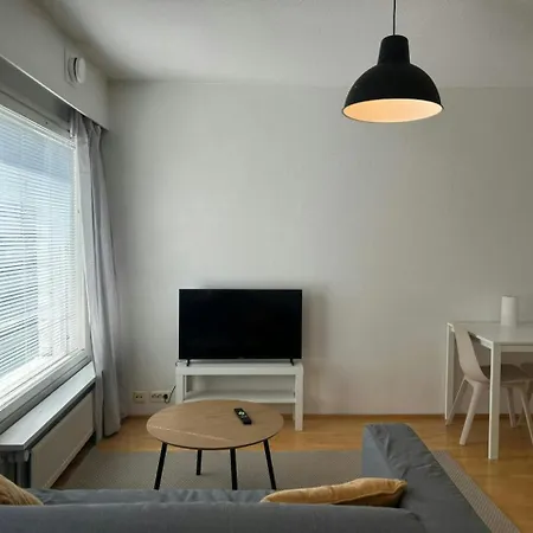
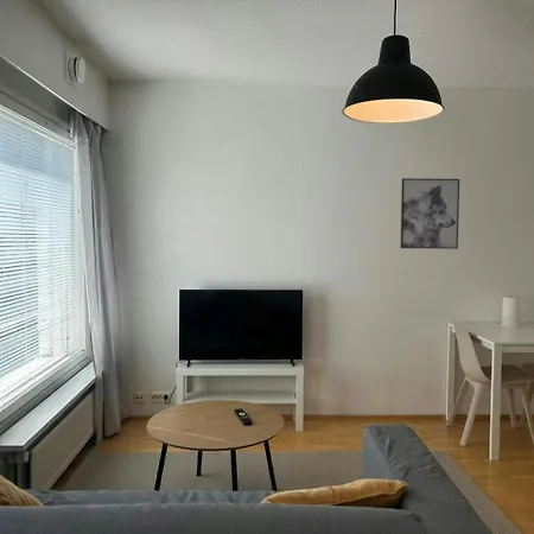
+ wall art [399,177,460,250]
